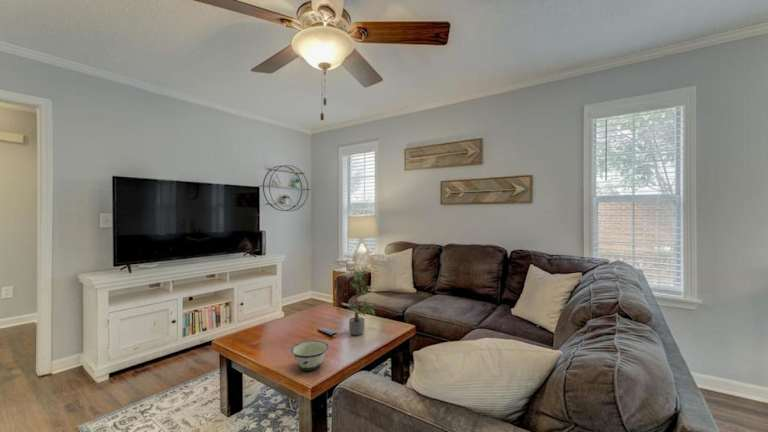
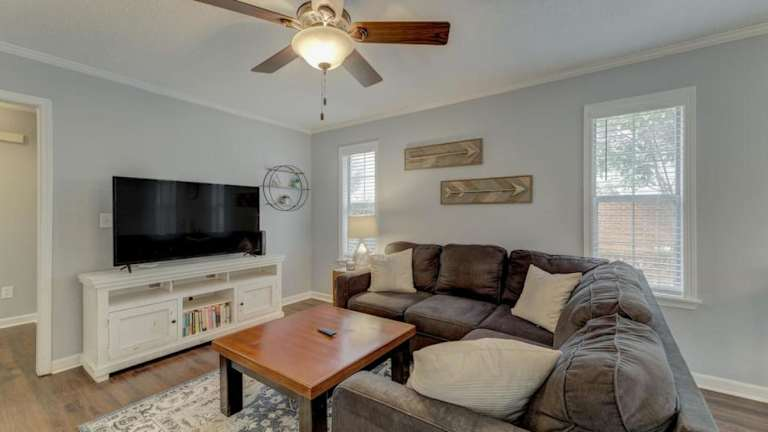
- potted plant [341,266,377,336]
- bowl [290,340,330,372]
